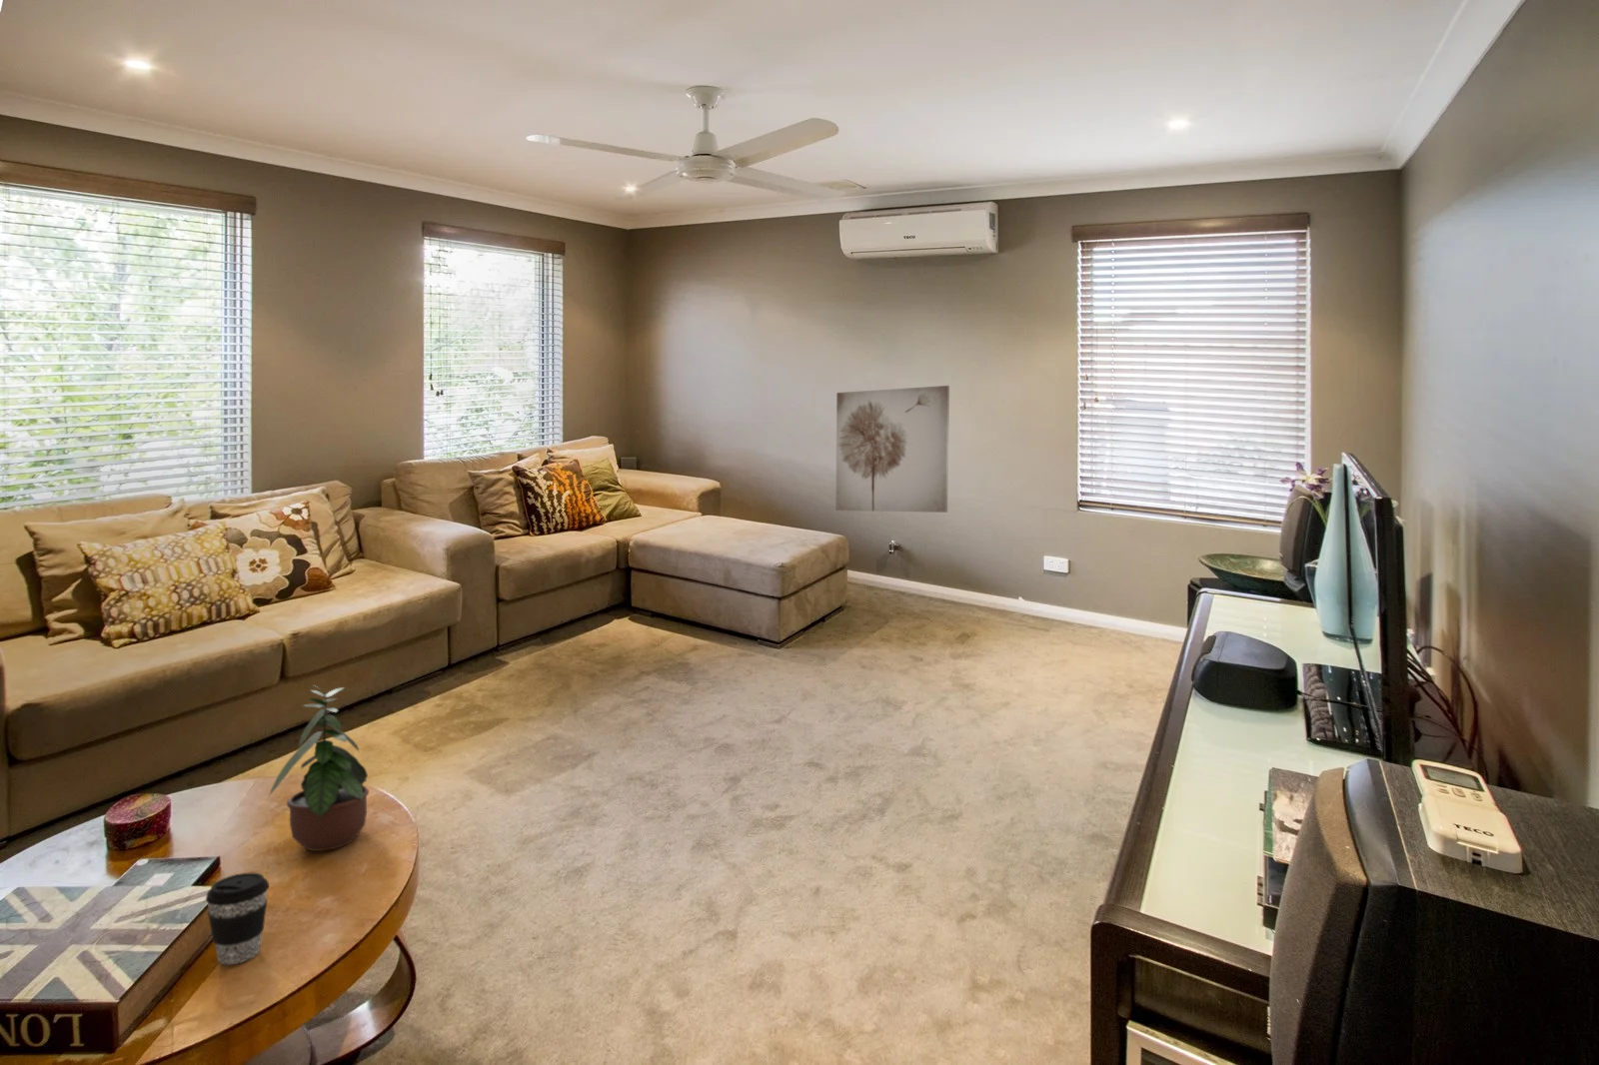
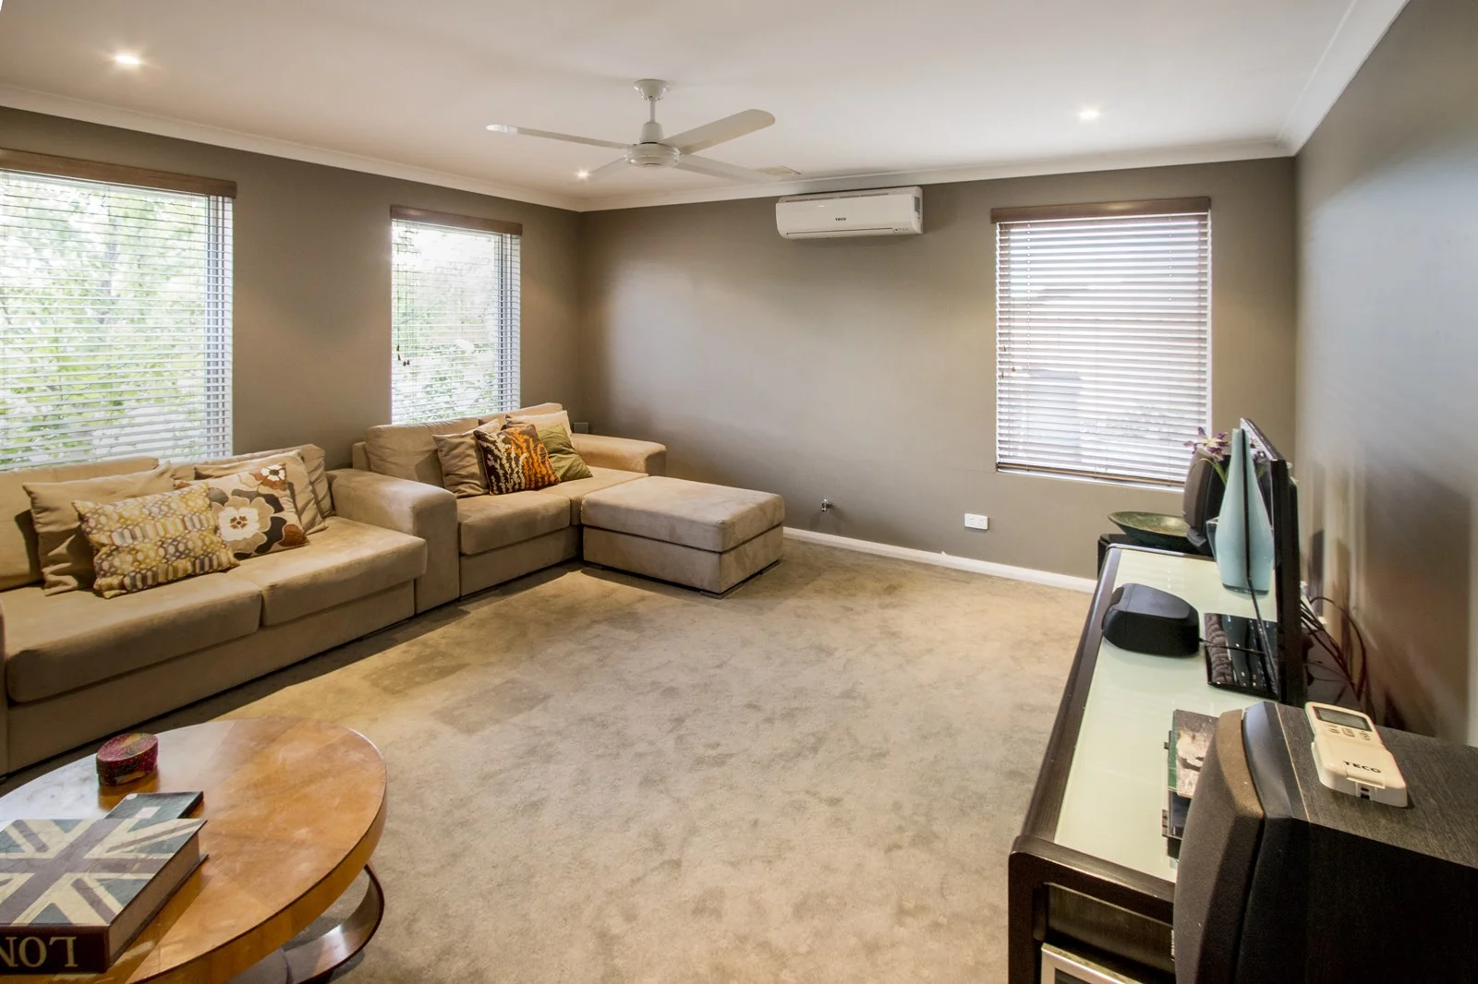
- potted plant [266,685,370,852]
- wall art [835,385,950,513]
- coffee cup [204,872,270,965]
